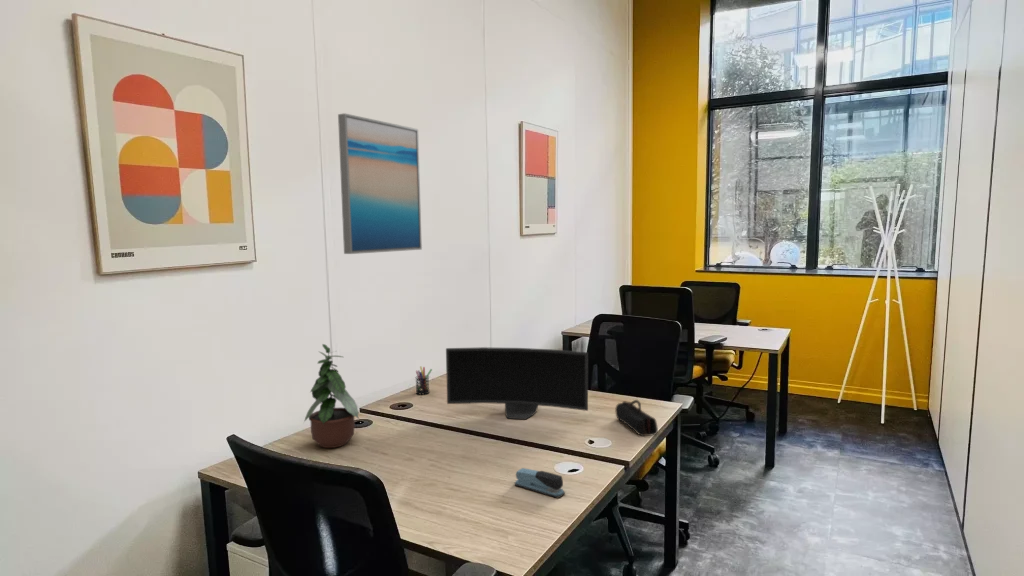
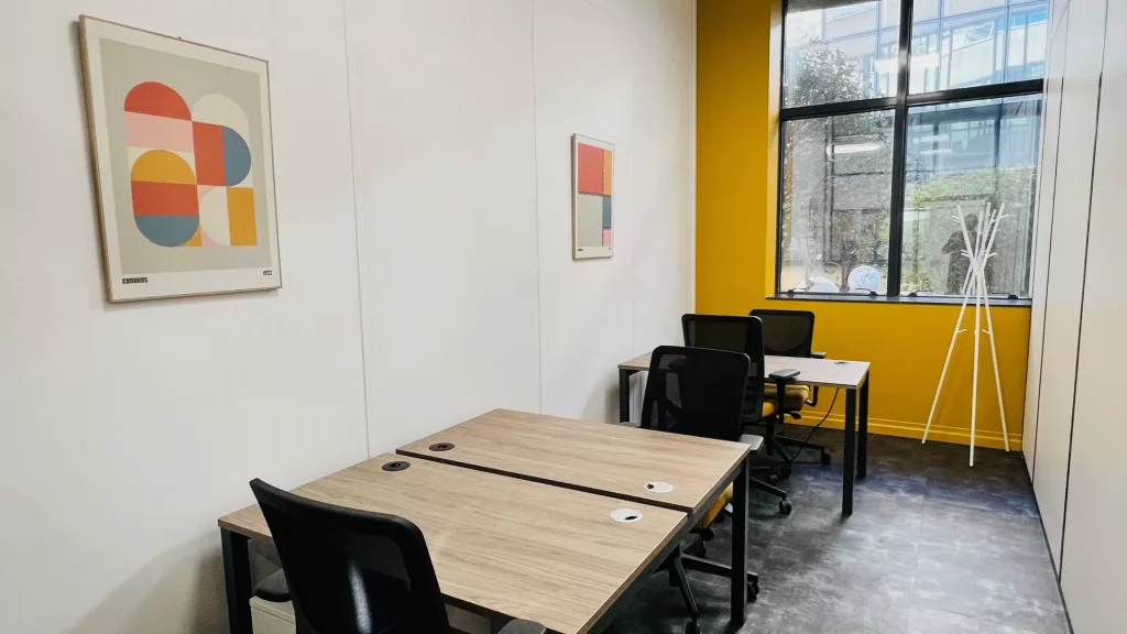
- stapler [514,467,566,499]
- pen holder [415,366,433,395]
- potted plant [303,343,360,449]
- monitor [445,346,589,420]
- wall art [337,112,423,255]
- pencil case [614,399,659,437]
